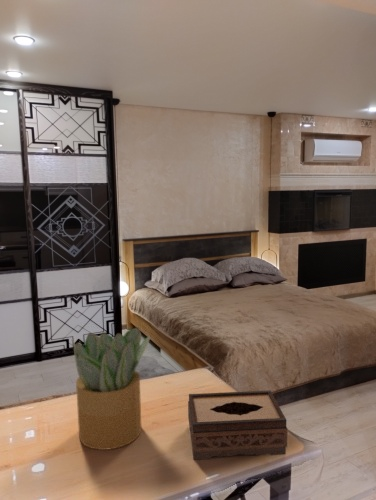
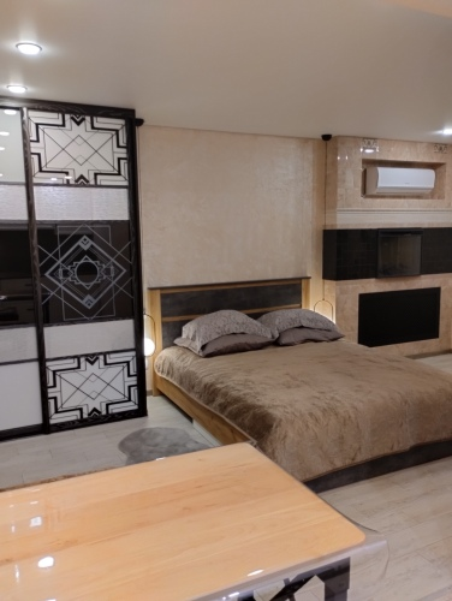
- potted plant [70,326,151,451]
- tissue box [187,389,288,460]
